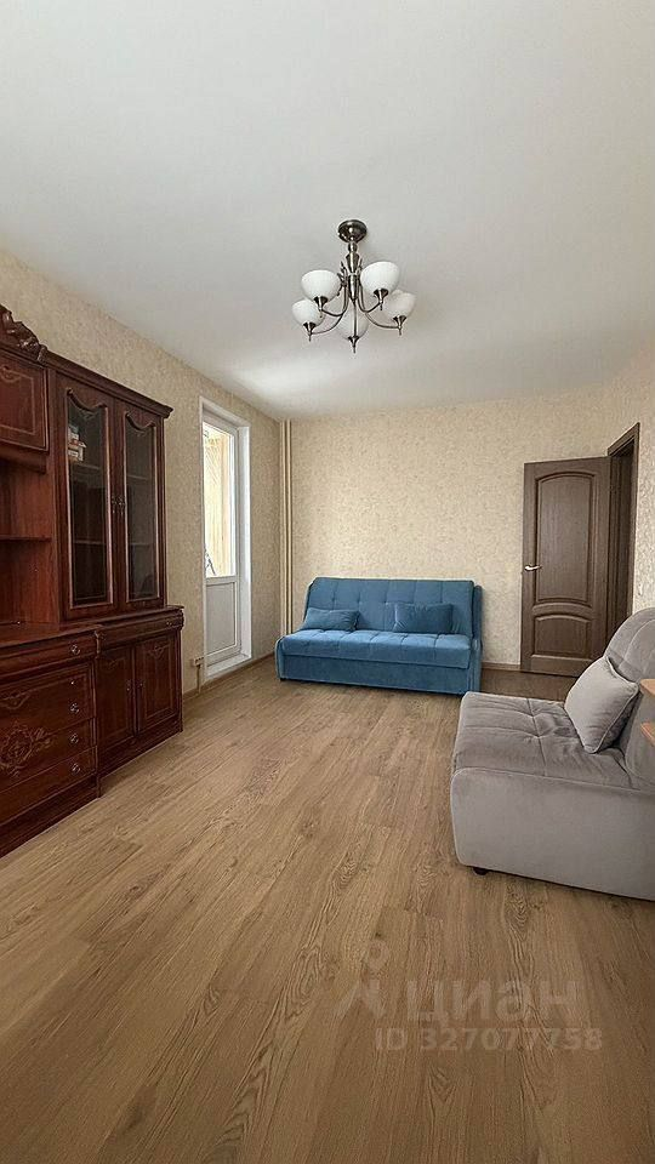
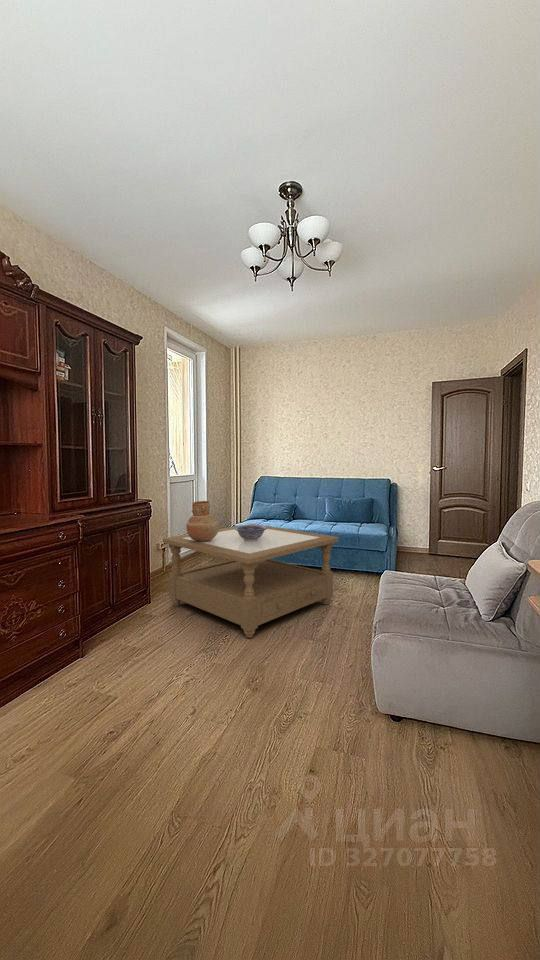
+ coffee table [162,523,340,639]
+ vase [185,500,220,541]
+ decorative bowl [235,524,267,541]
